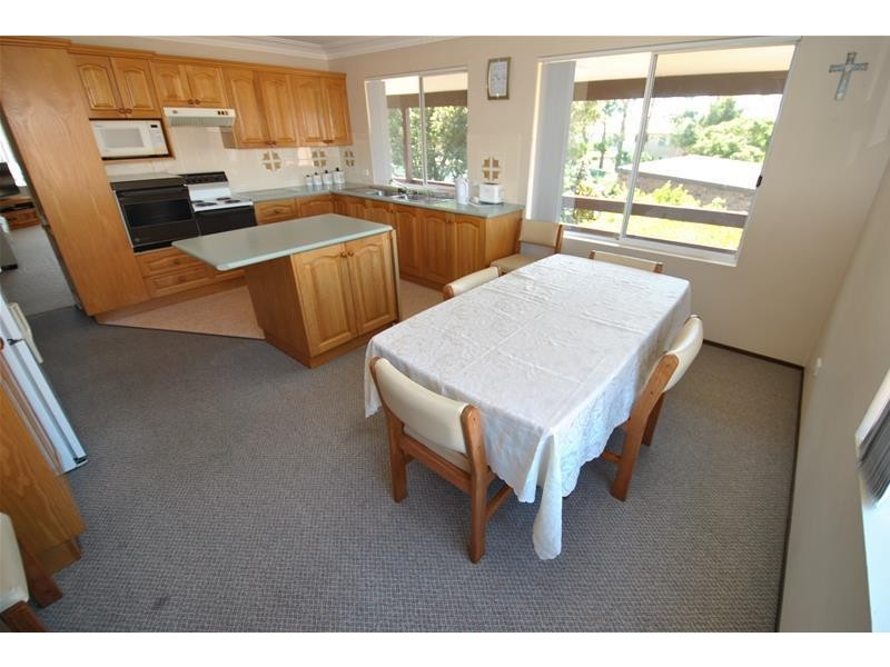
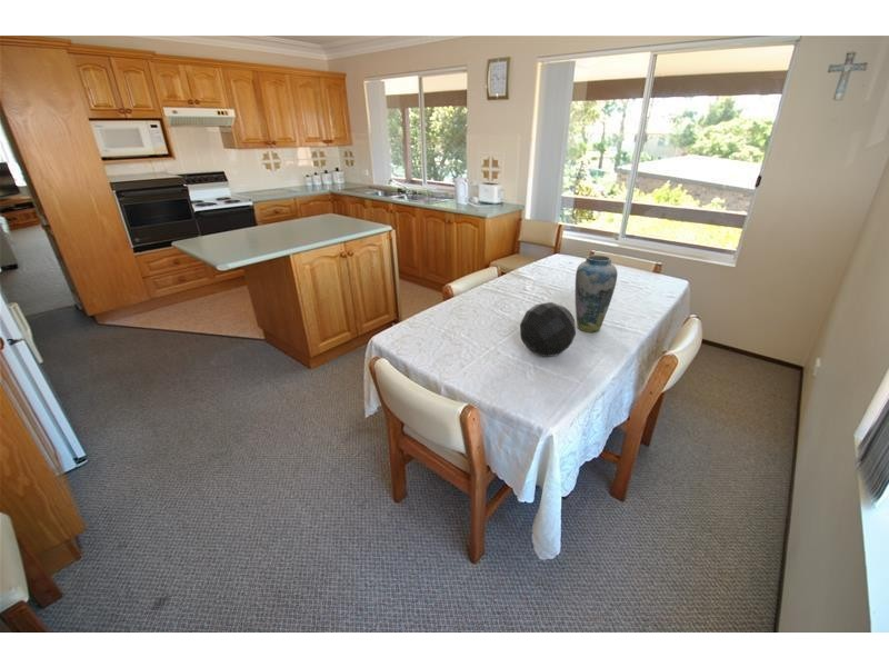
+ vase [575,253,619,334]
+ bowl [519,301,577,358]
